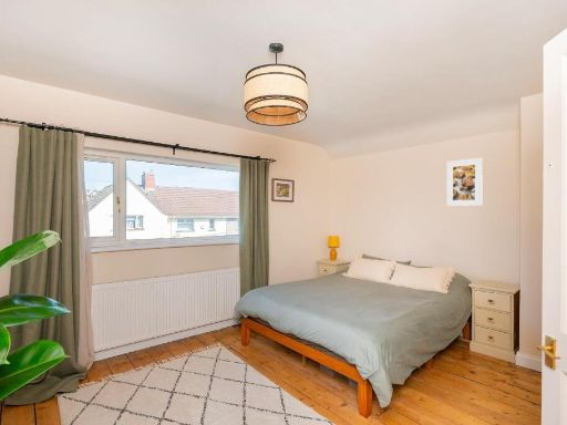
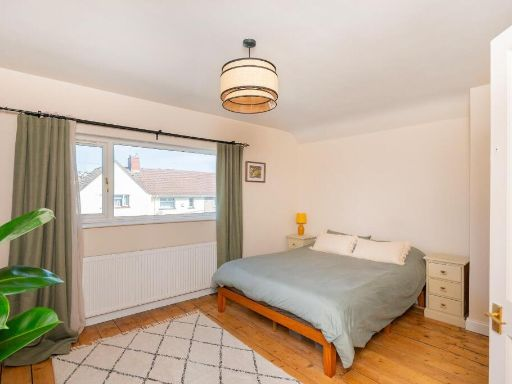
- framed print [446,157,484,207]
